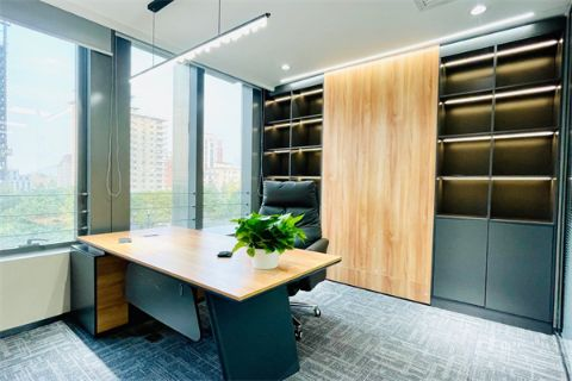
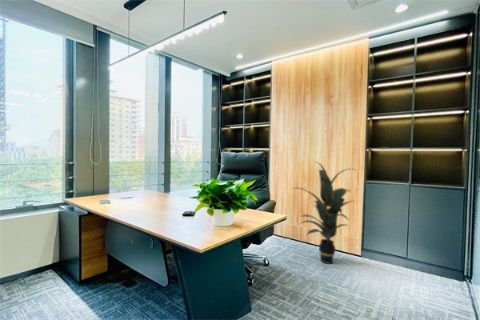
+ indoor plant [291,161,359,265]
